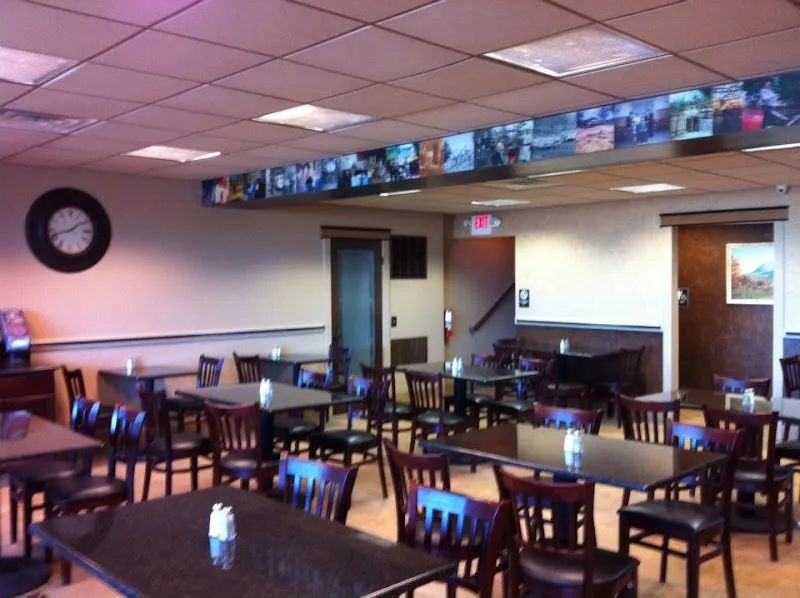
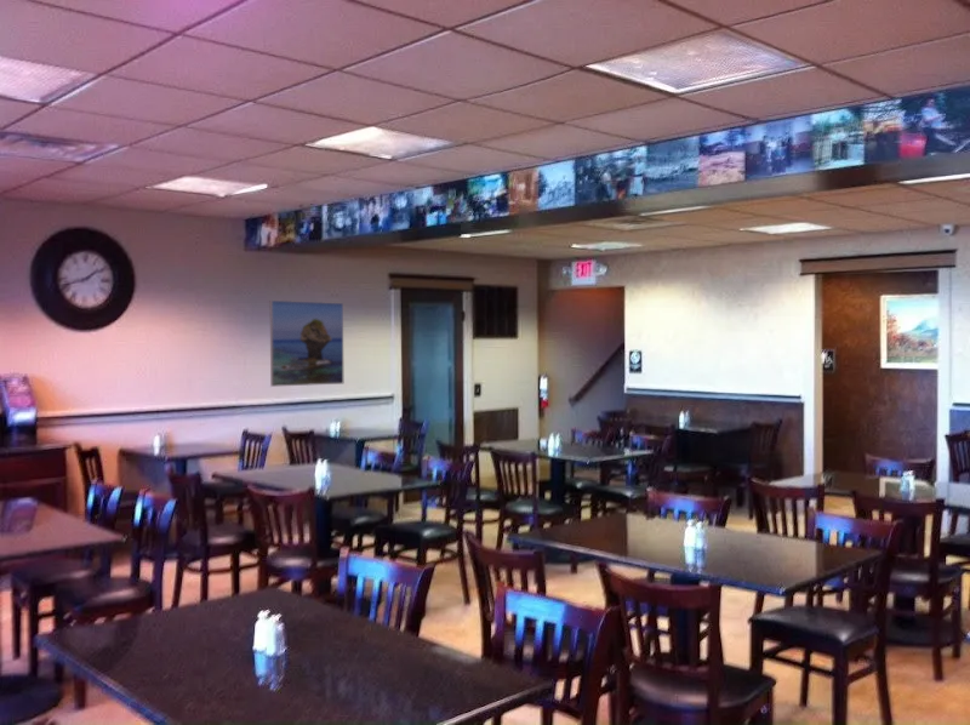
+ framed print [269,299,344,388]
